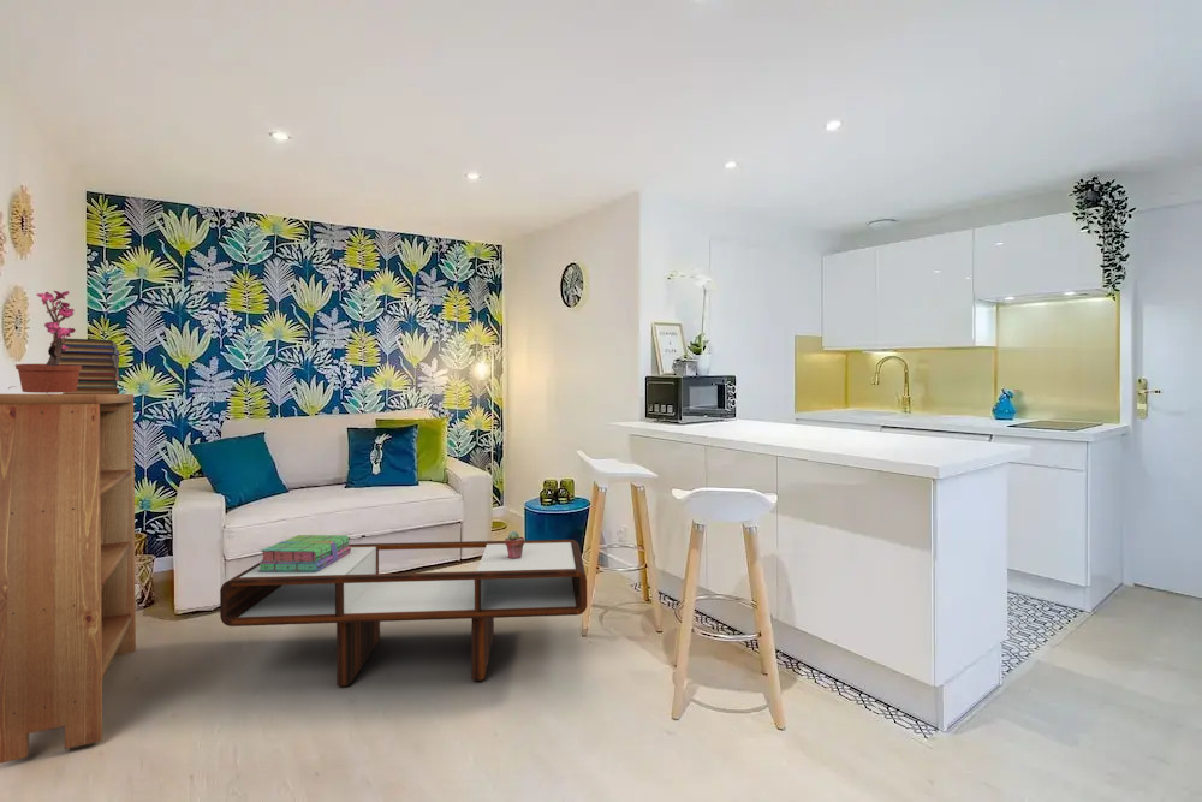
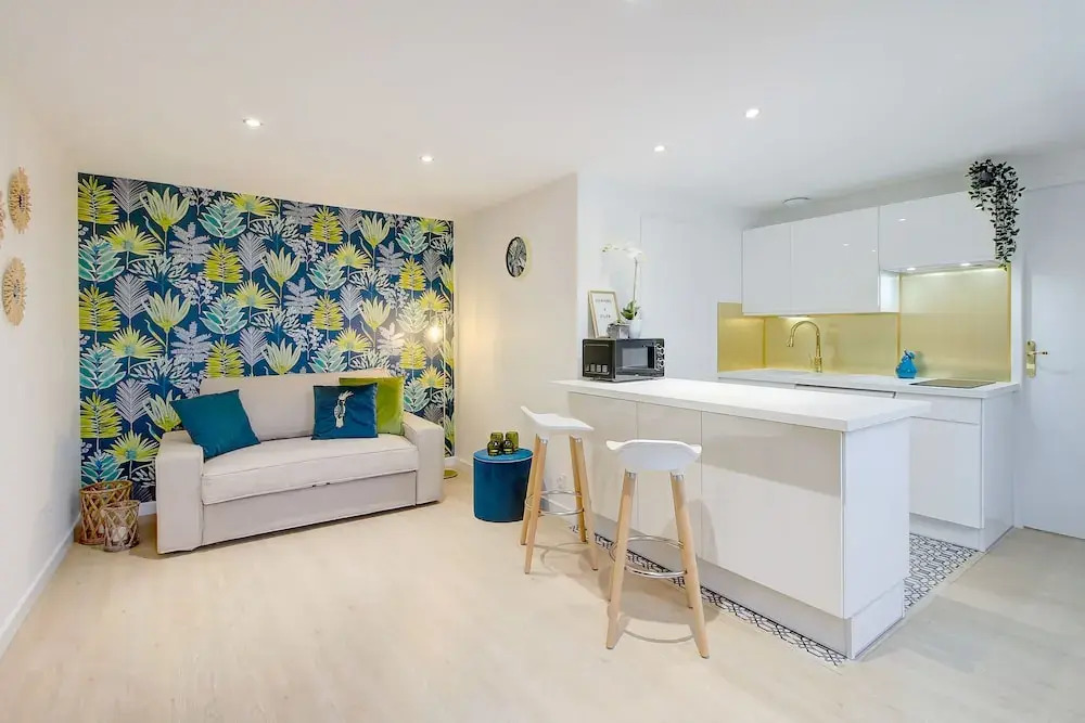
- book stack [59,338,120,394]
- potted succulent [504,530,525,559]
- potted plant [7,290,82,394]
- bookshelf [0,393,137,765]
- coffee table [219,539,588,687]
- stack of books [257,534,351,572]
